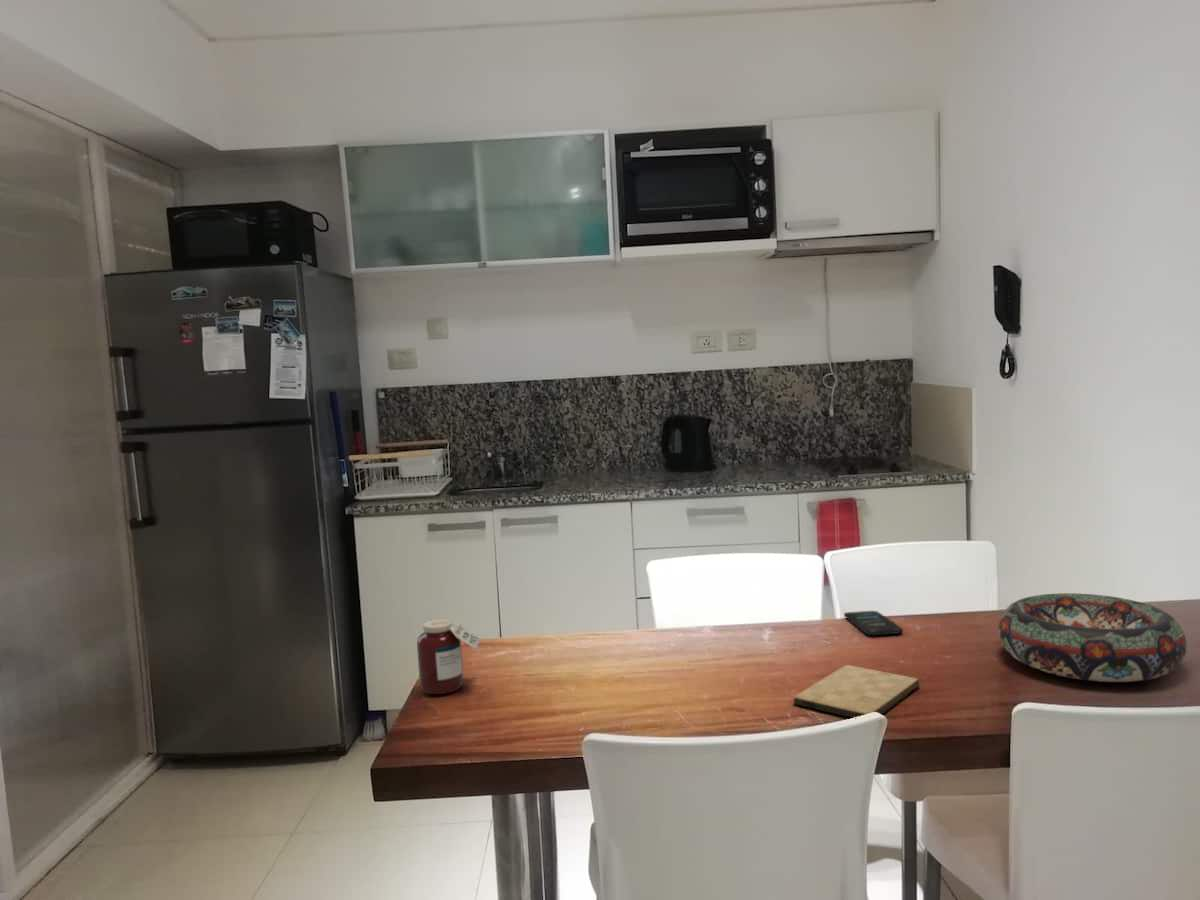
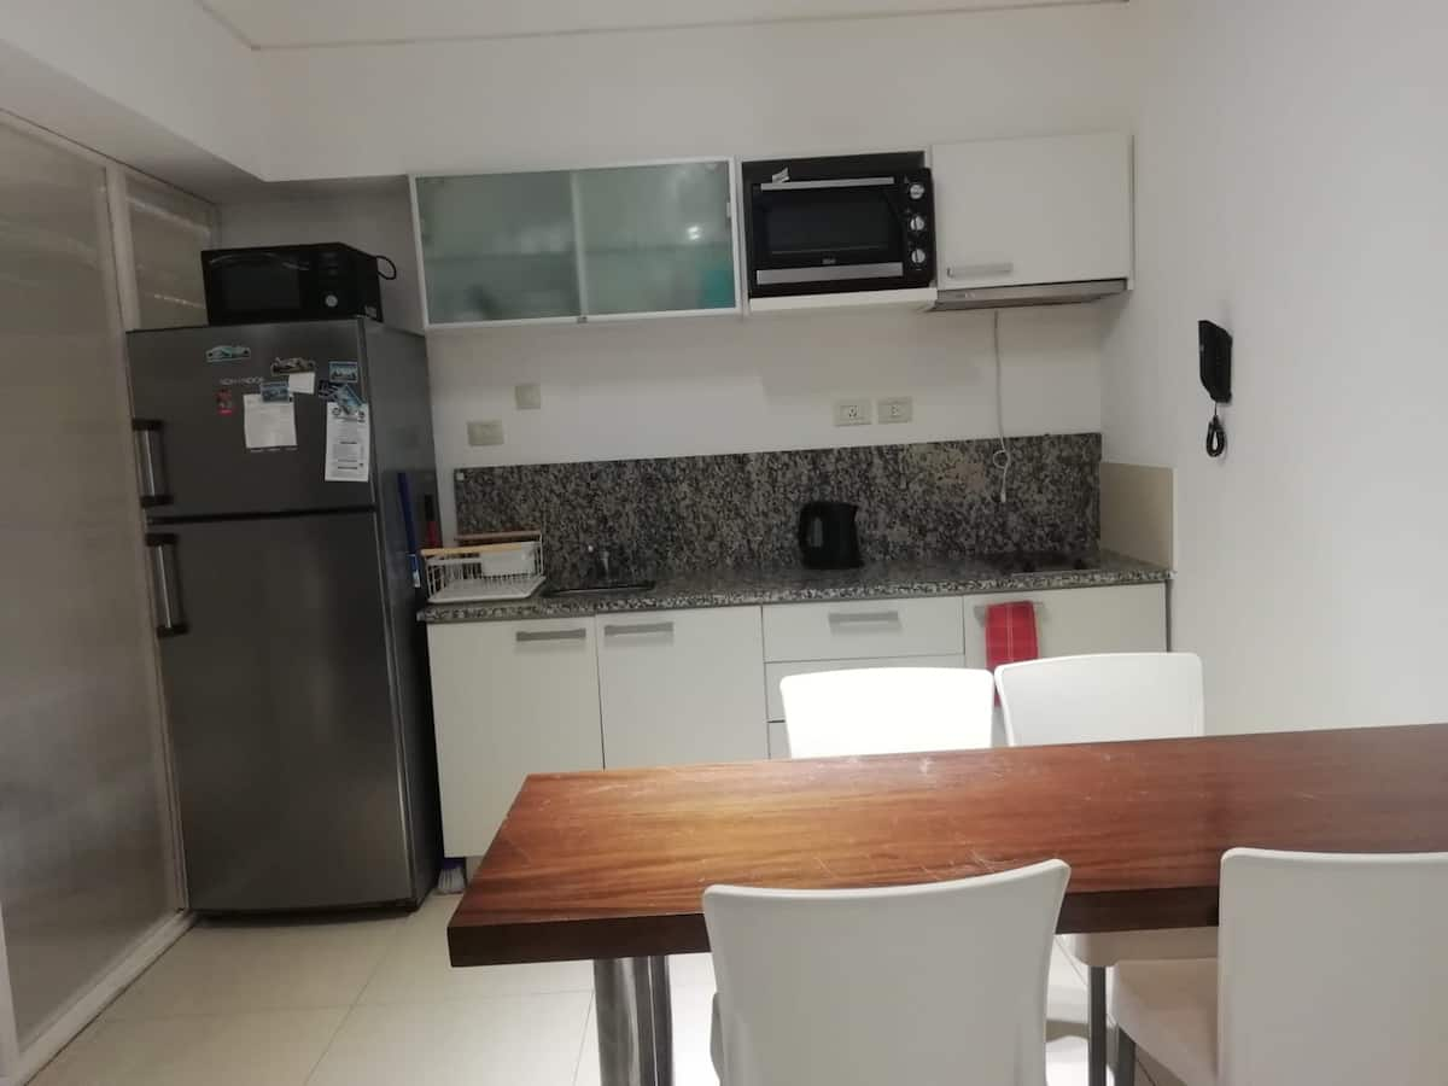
- cutting board [793,664,921,719]
- smartphone [843,610,904,636]
- decorative bowl [998,592,1188,683]
- jar [416,616,482,695]
